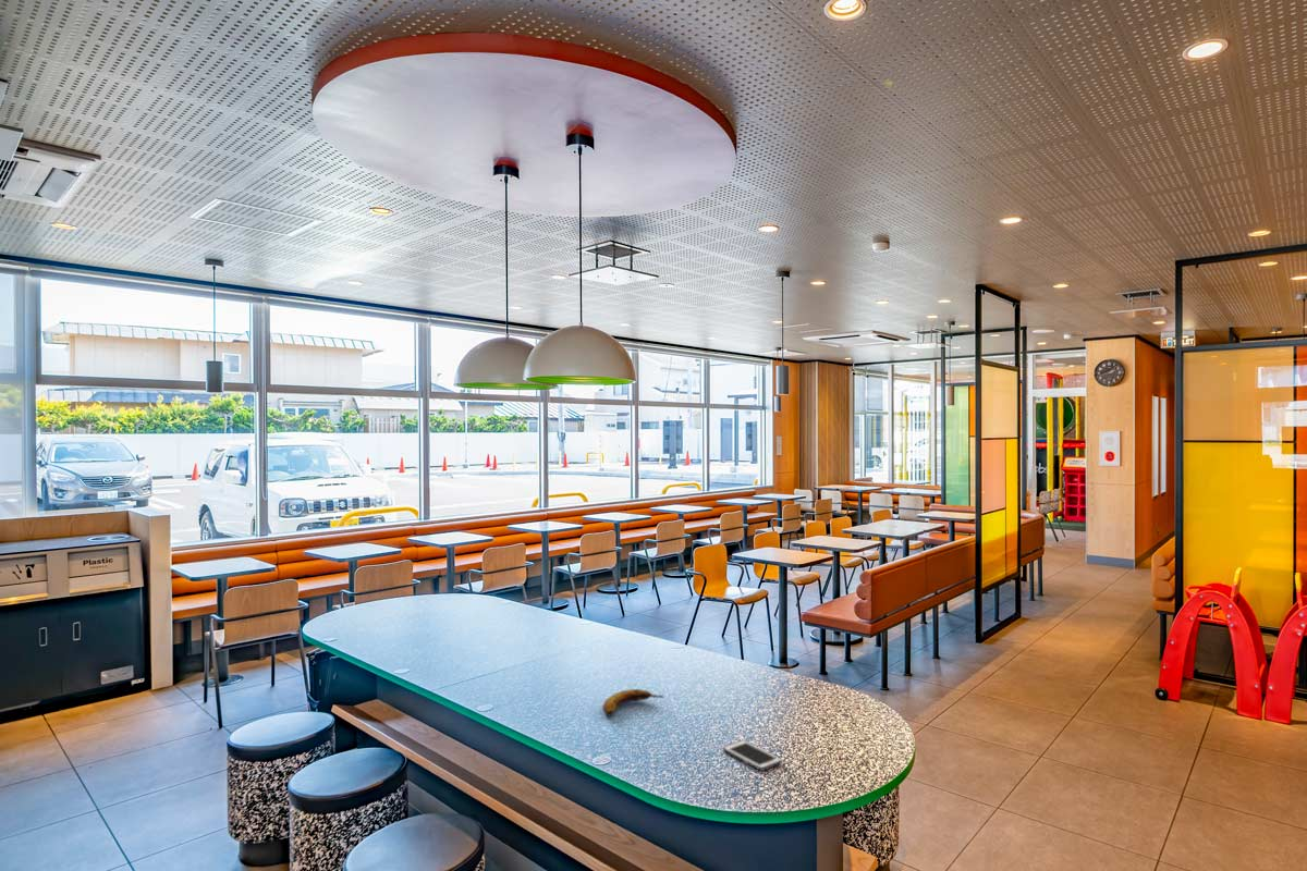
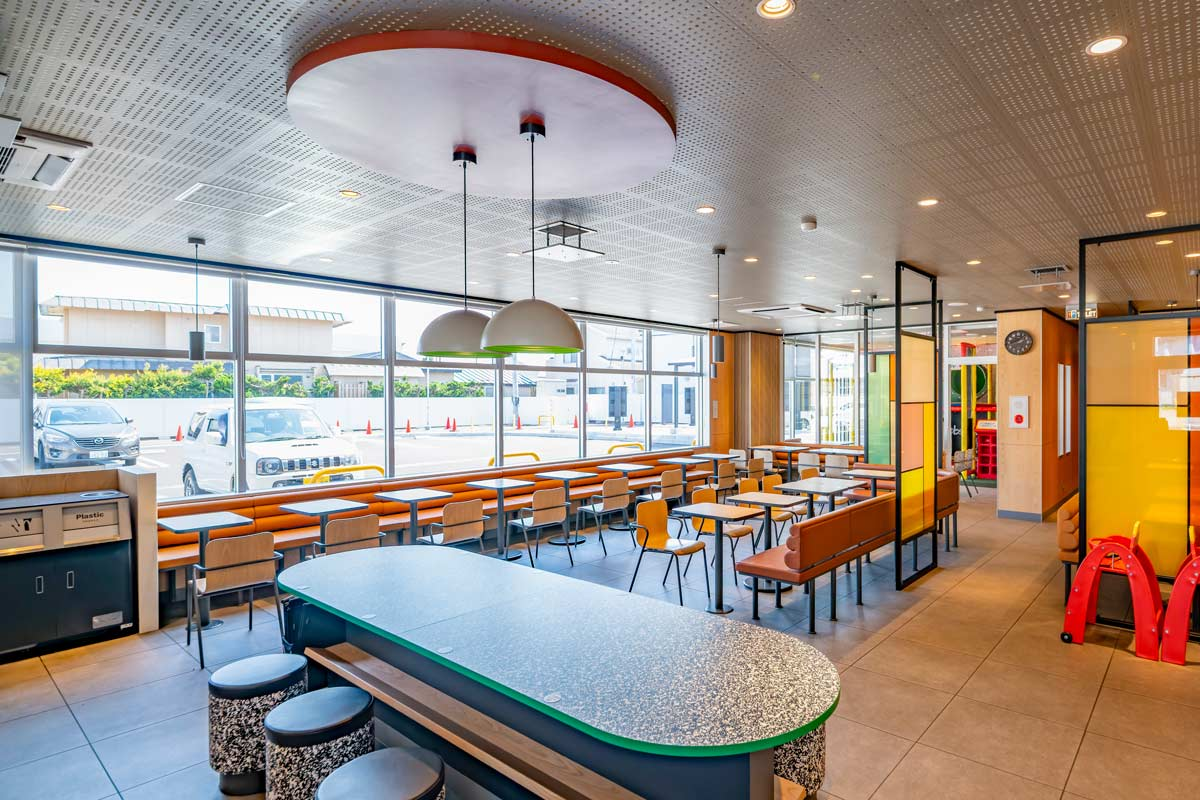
- cell phone [722,739,783,772]
- banana [601,688,664,716]
